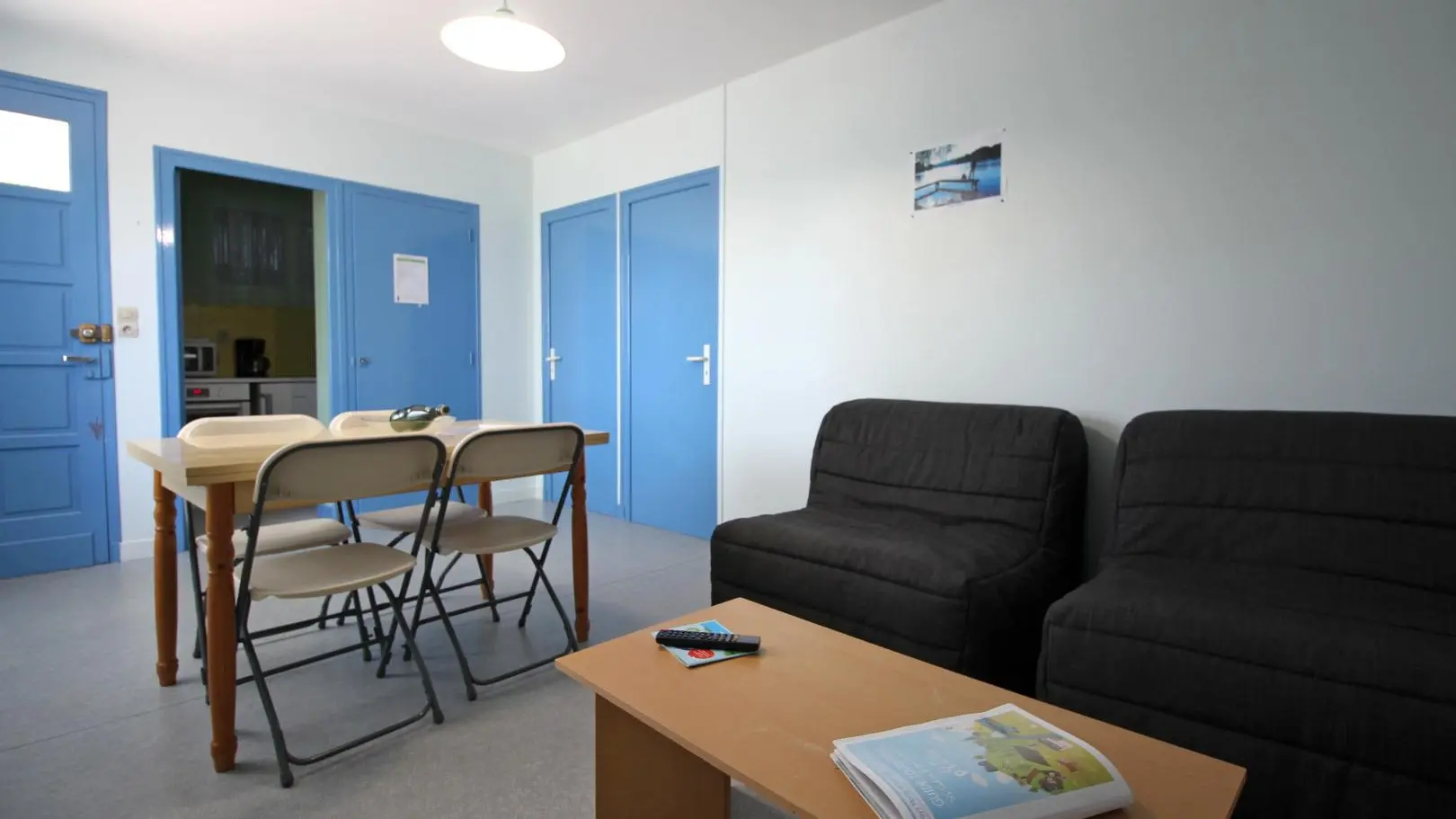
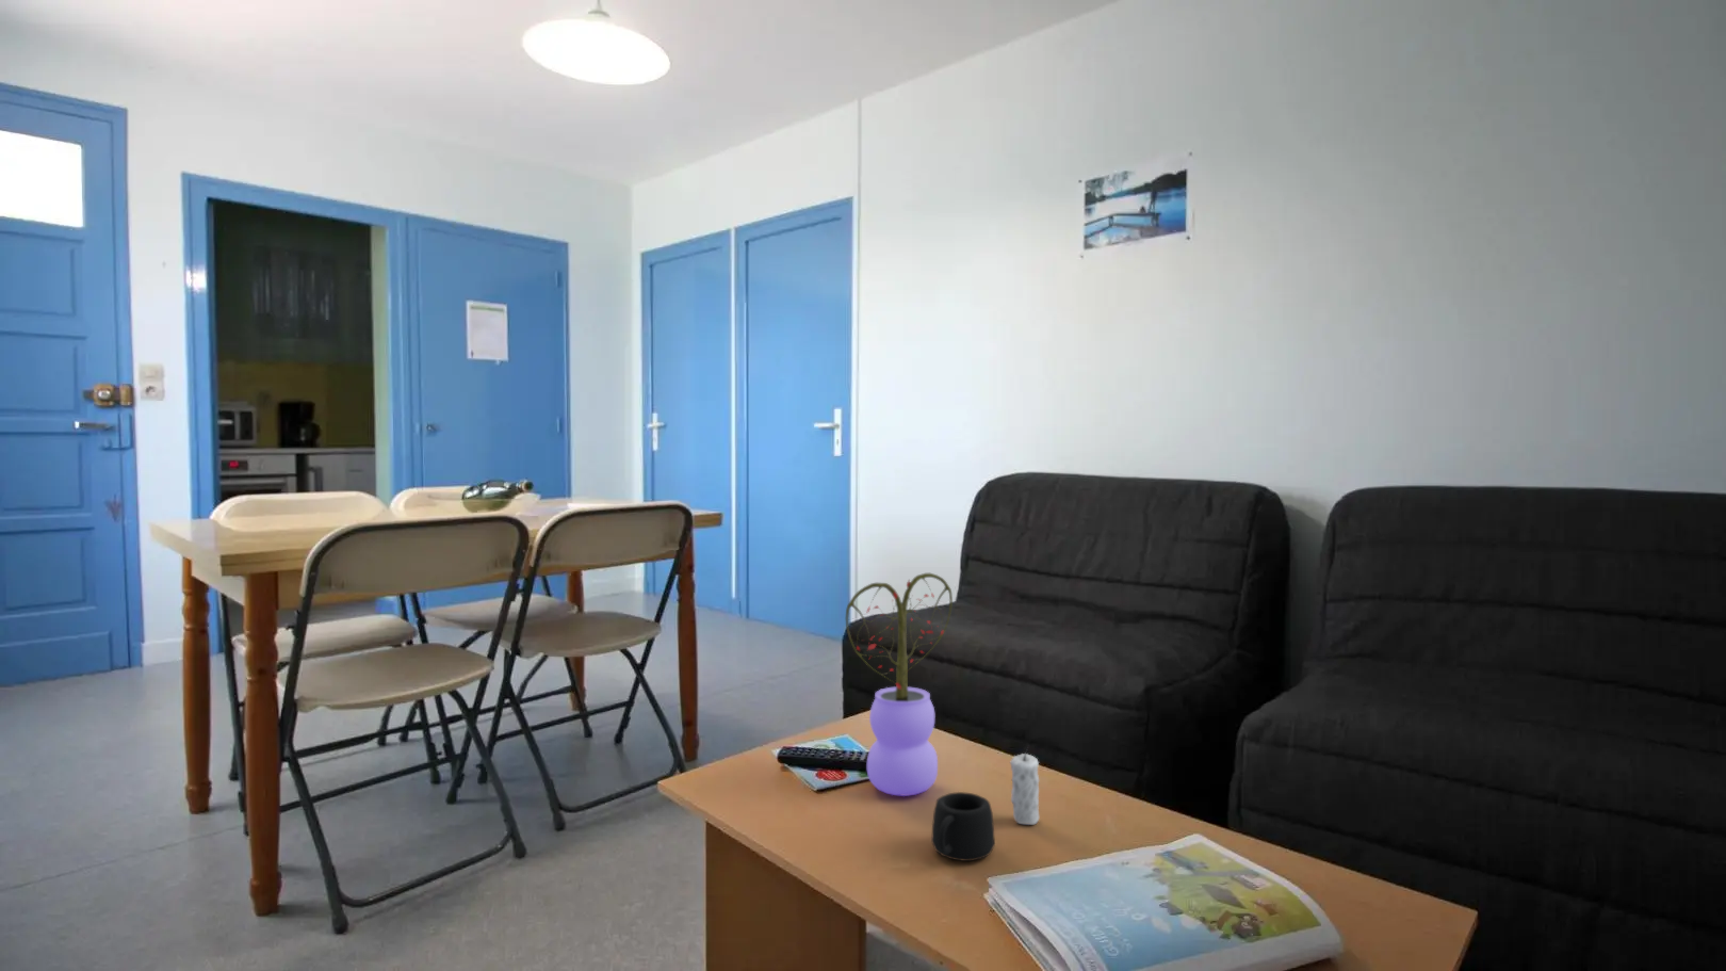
+ mug [931,791,996,862]
+ potted plant [845,573,953,797]
+ candle [1009,745,1040,826]
